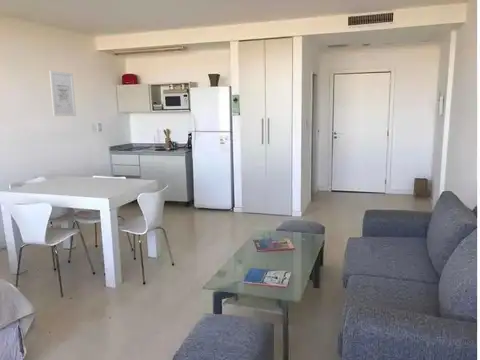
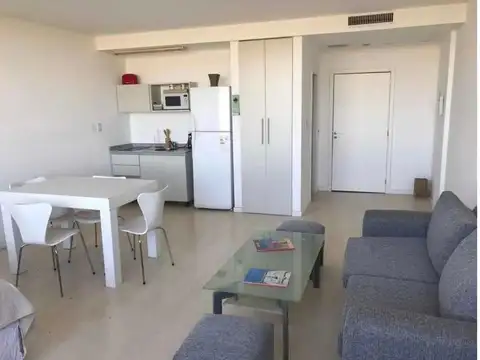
- wall art [49,70,77,117]
